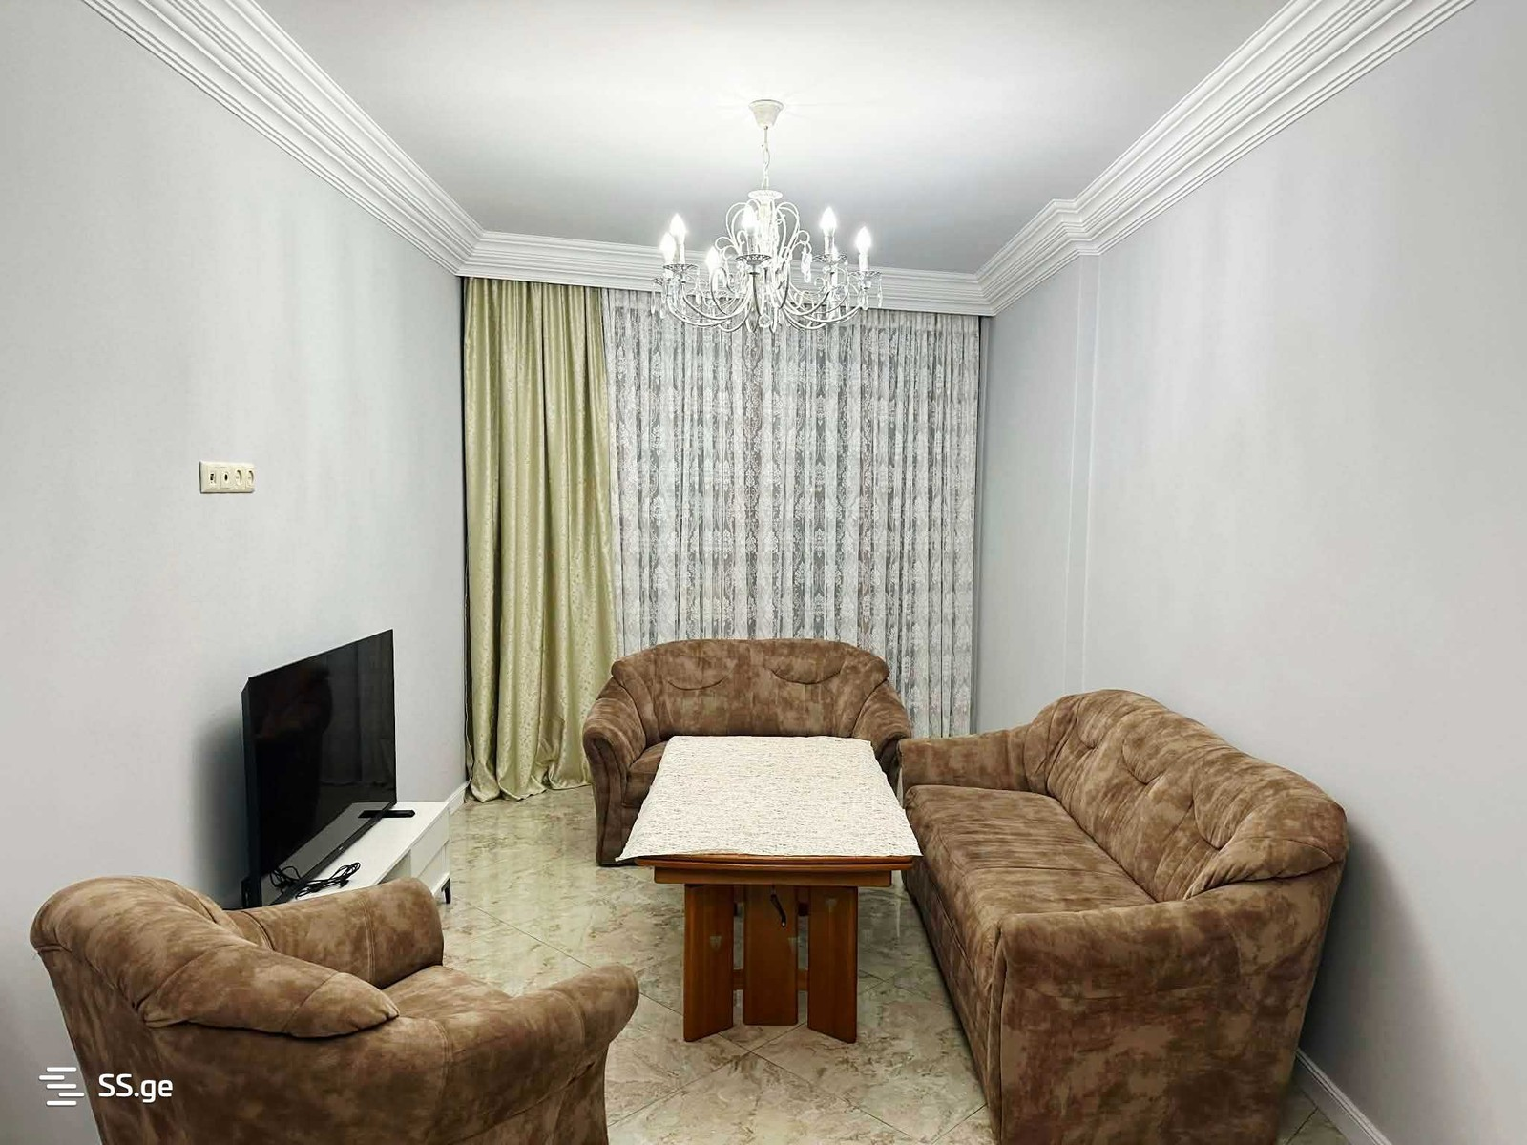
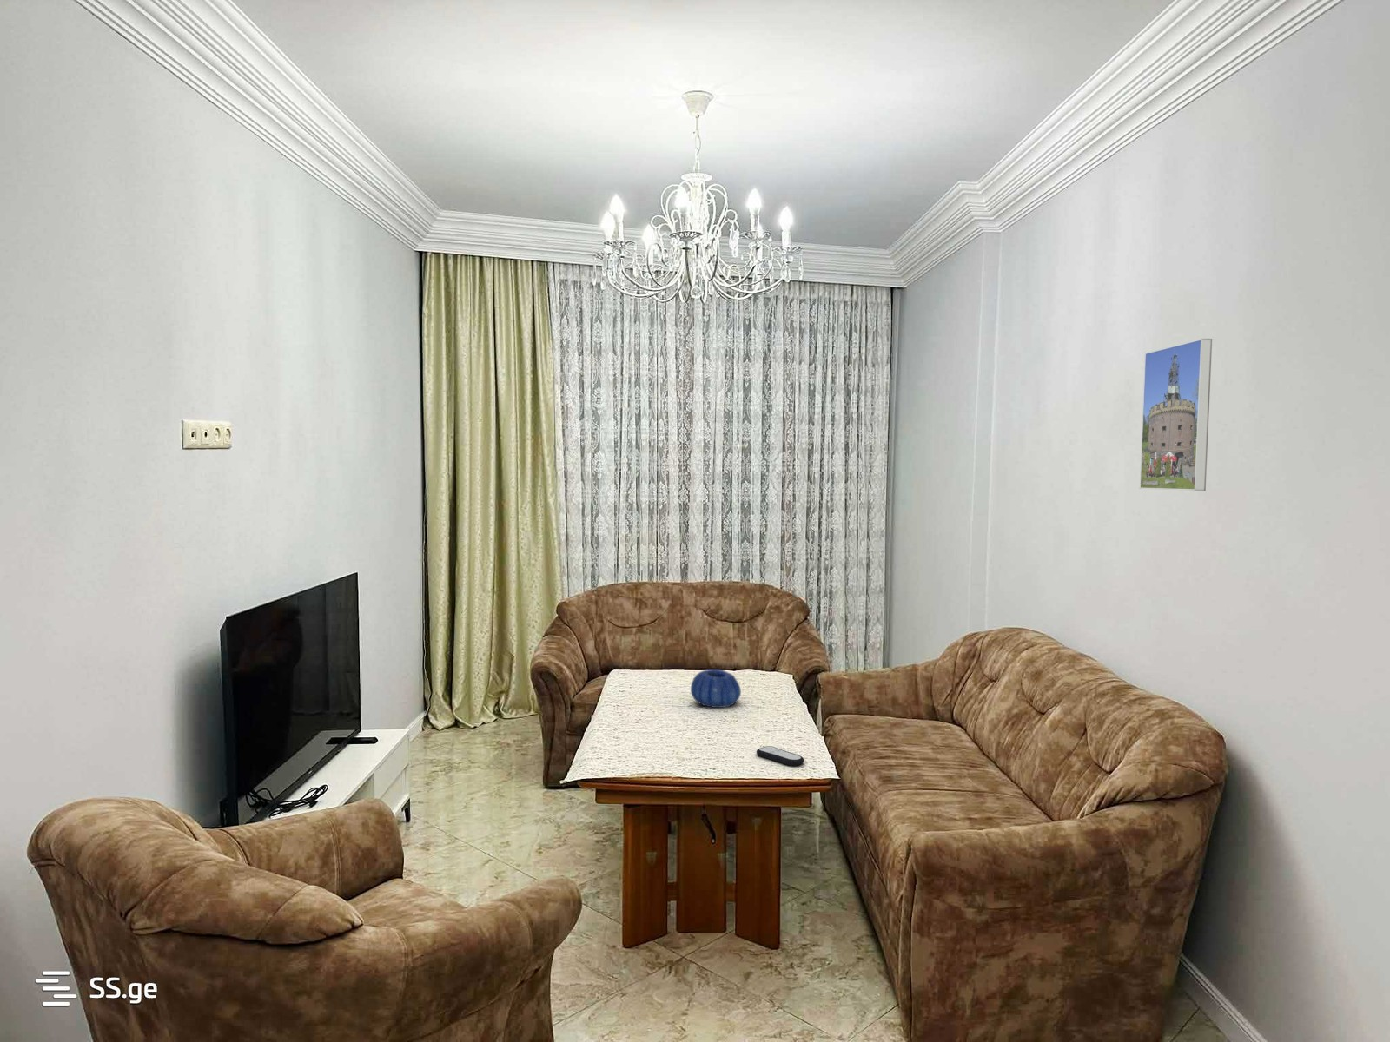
+ remote control [756,745,806,767]
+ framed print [1139,338,1213,491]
+ decorative bowl [690,669,742,708]
